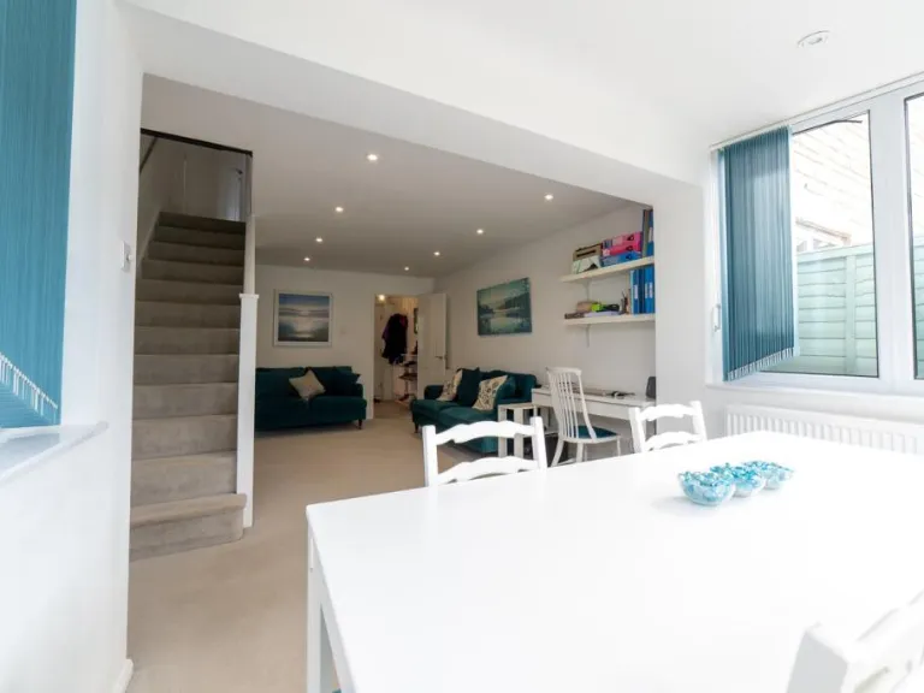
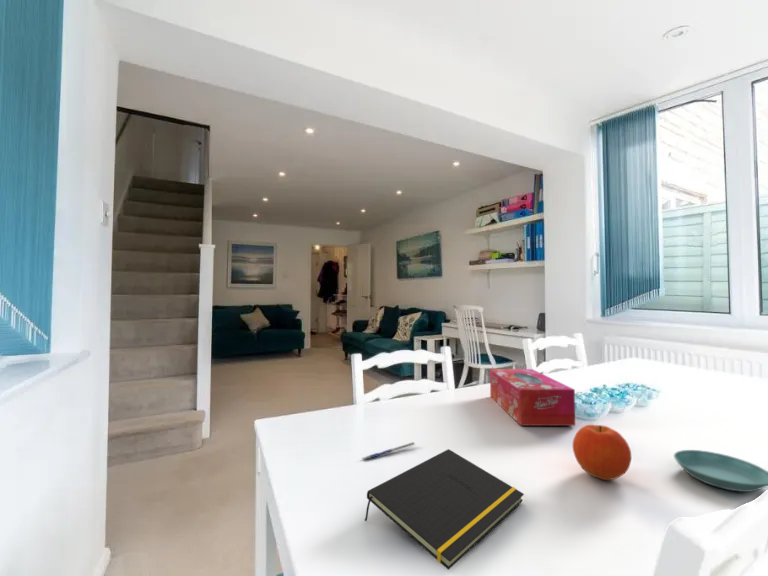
+ tissue box [489,368,576,427]
+ pen [362,441,416,462]
+ fruit [572,424,632,481]
+ saucer [673,449,768,493]
+ notepad [364,448,525,571]
